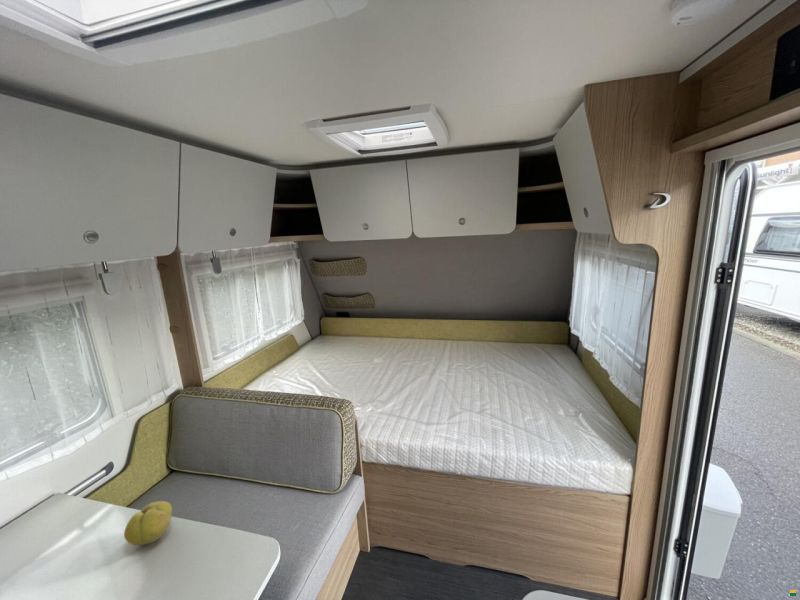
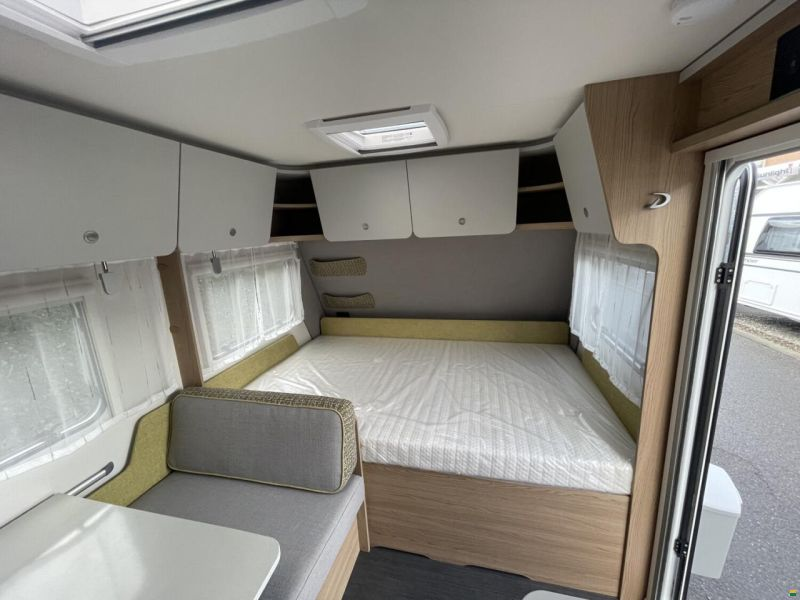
- fruit [123,500,173,546]
